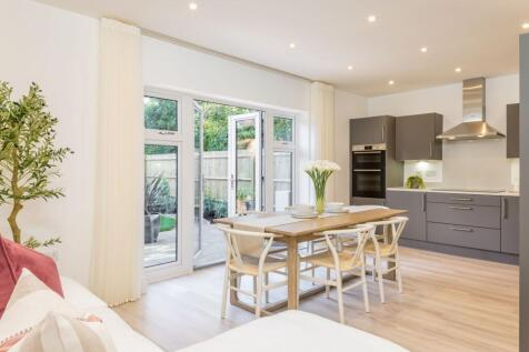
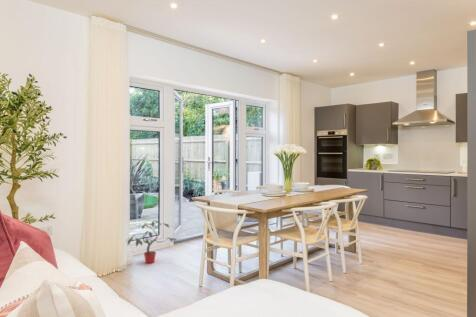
+ potted plant [126,220,177,264]
